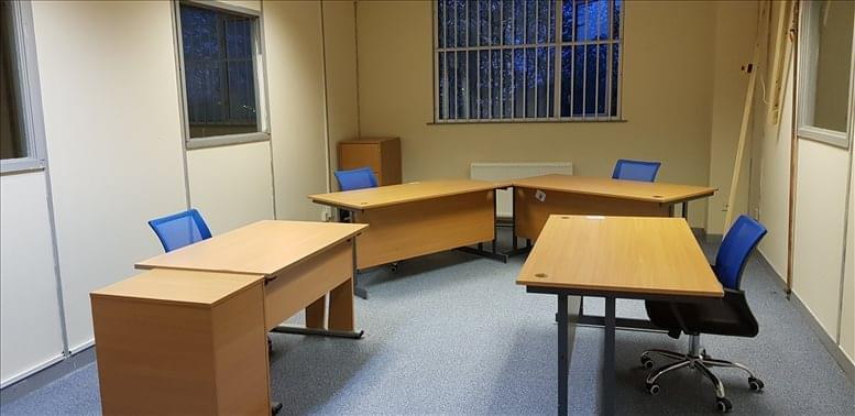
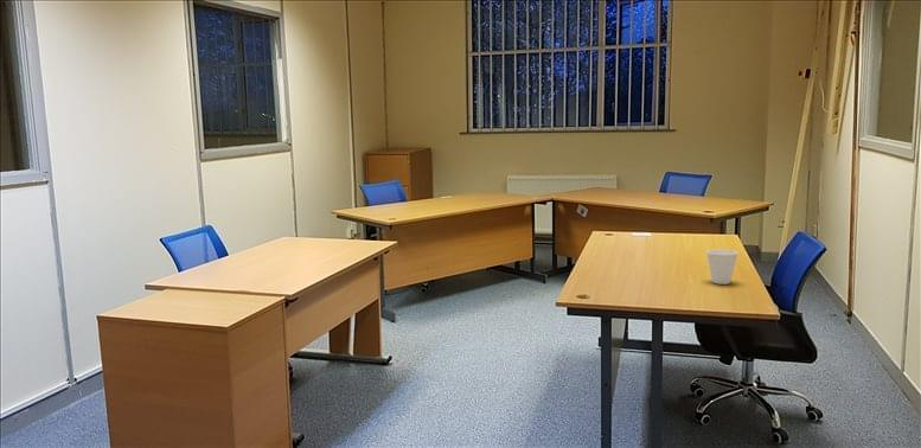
+ cup [705,248,740,286]
